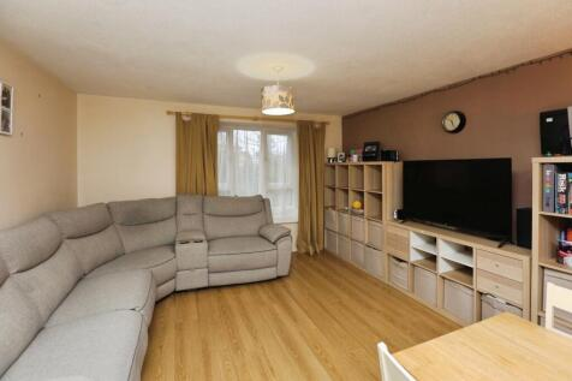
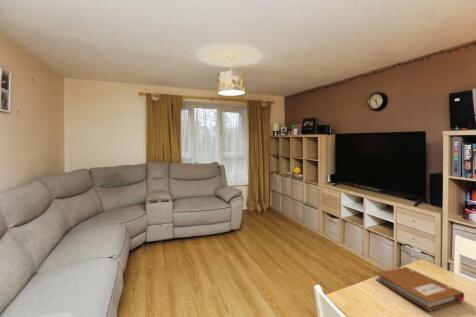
+ notebook [375,266,466,312]
